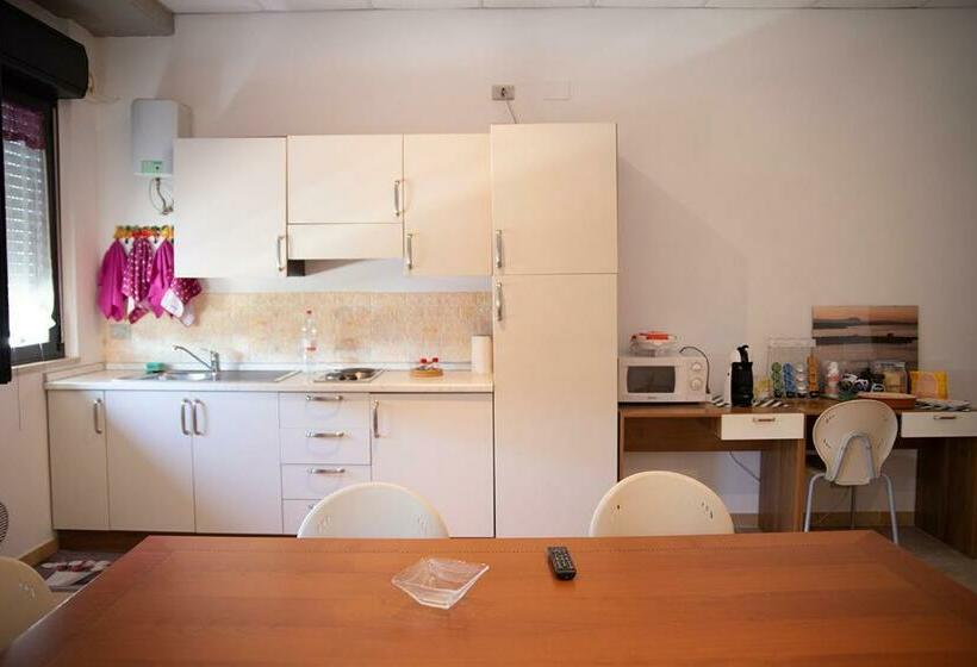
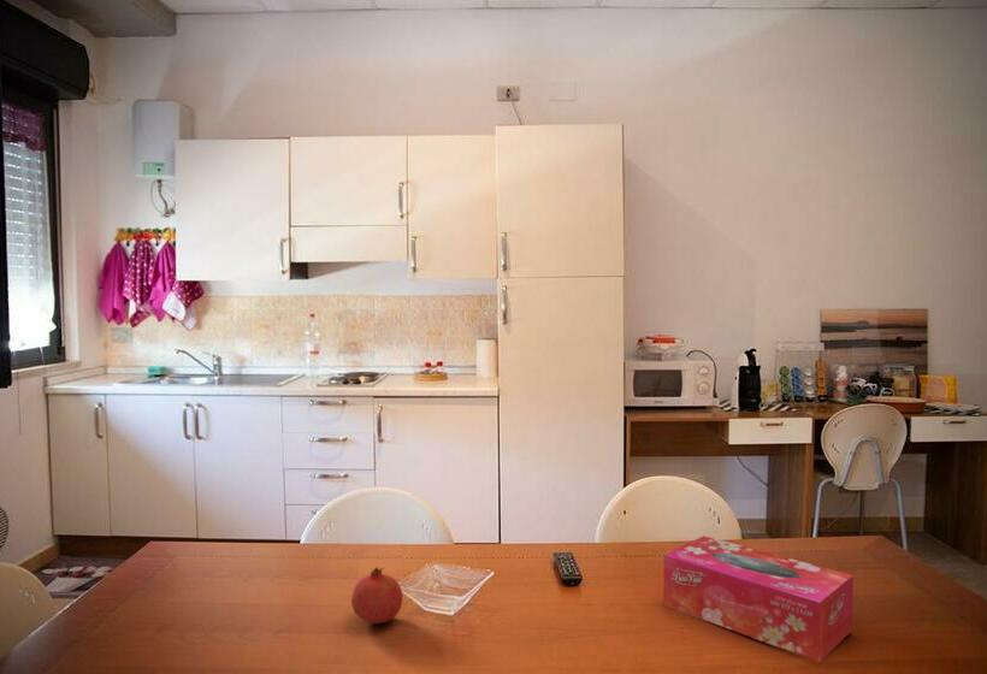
+ tissue box [663,534,855,663]
+ fruit [350,566,403,625]
